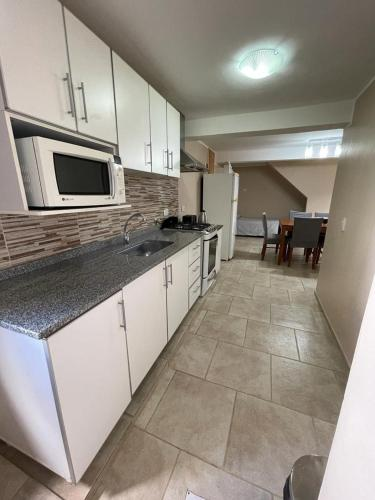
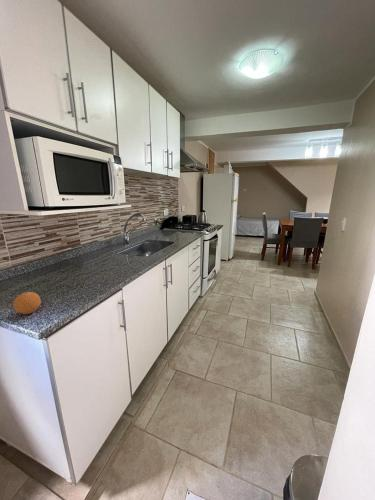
+ fruit [13,291,42,315]
